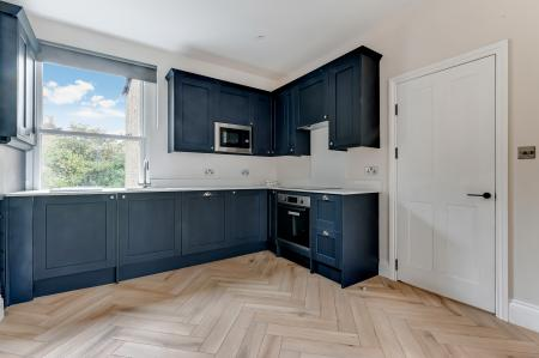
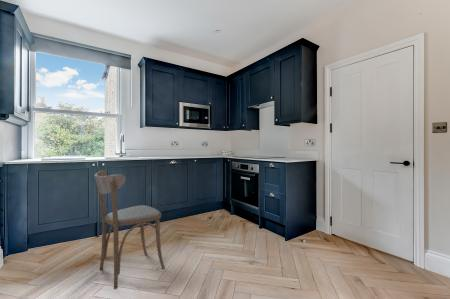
+ dining chair [94,170,166,290]
